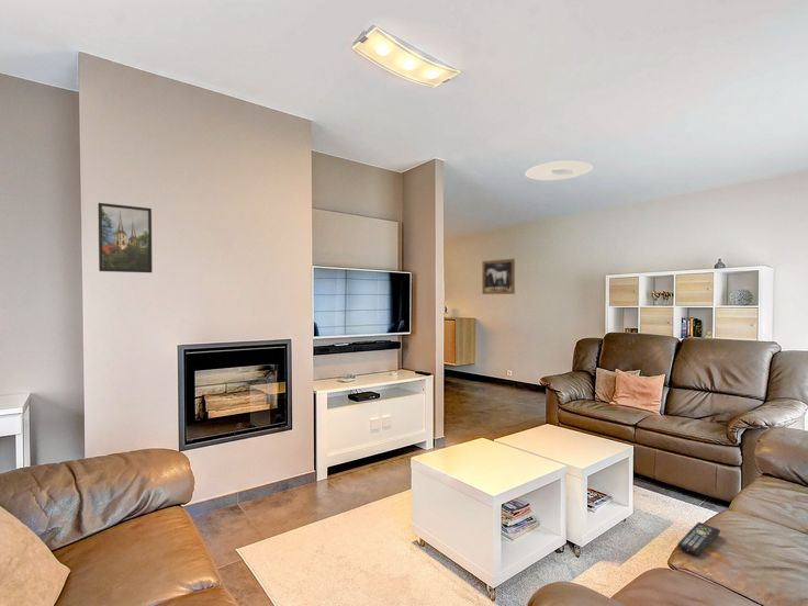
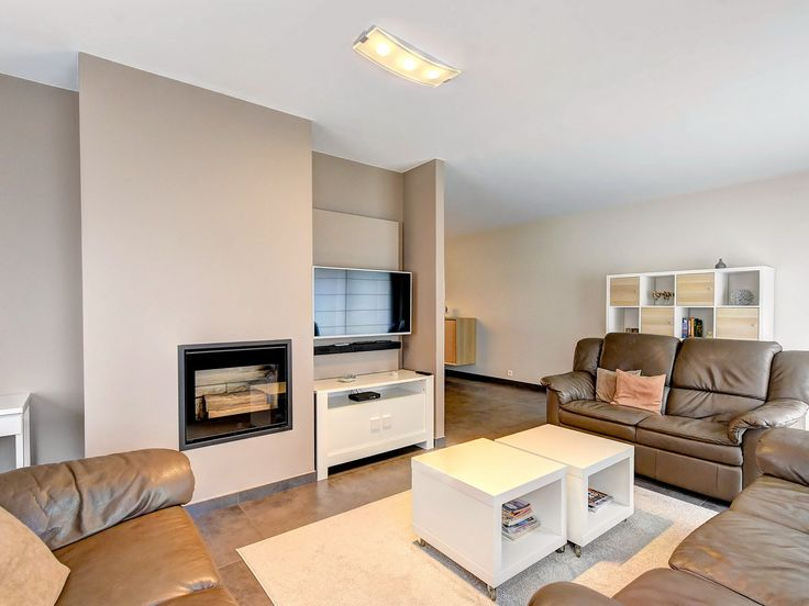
- ceiling light [525,159,594,181]
- wall art [481,258,516,295]
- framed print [98,202,154,273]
- remote control [676,521,721,557]
